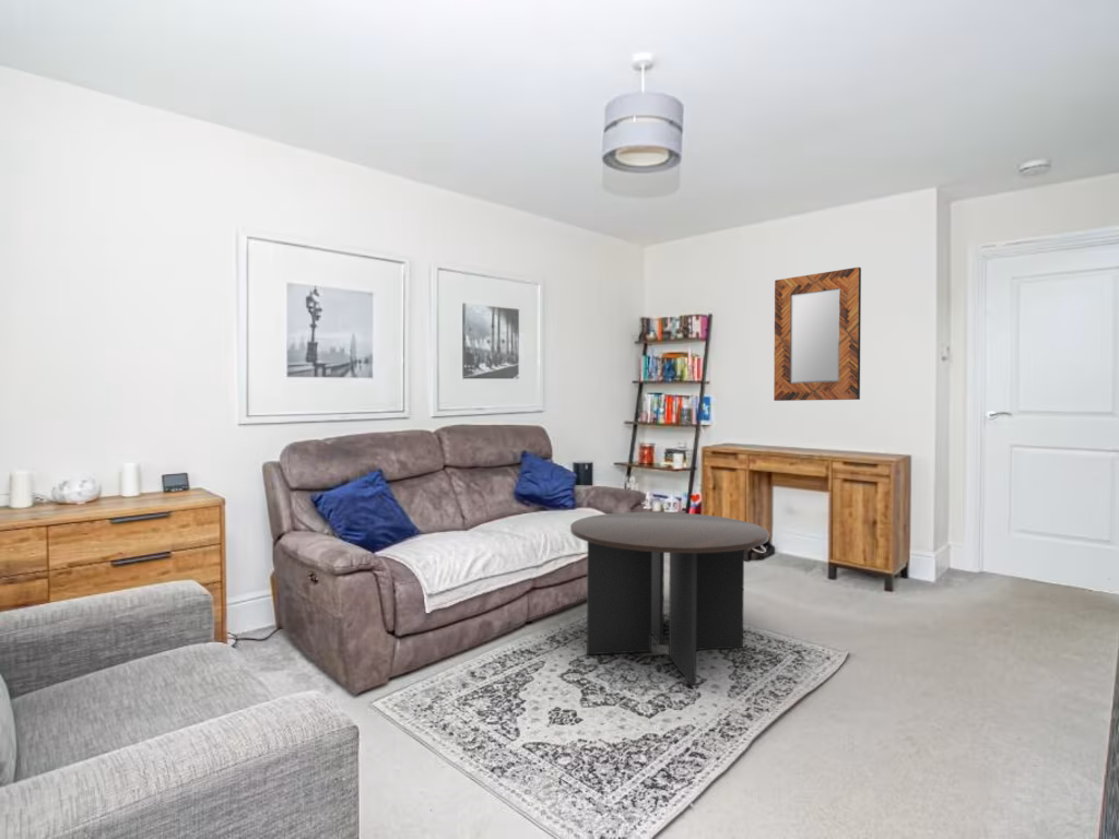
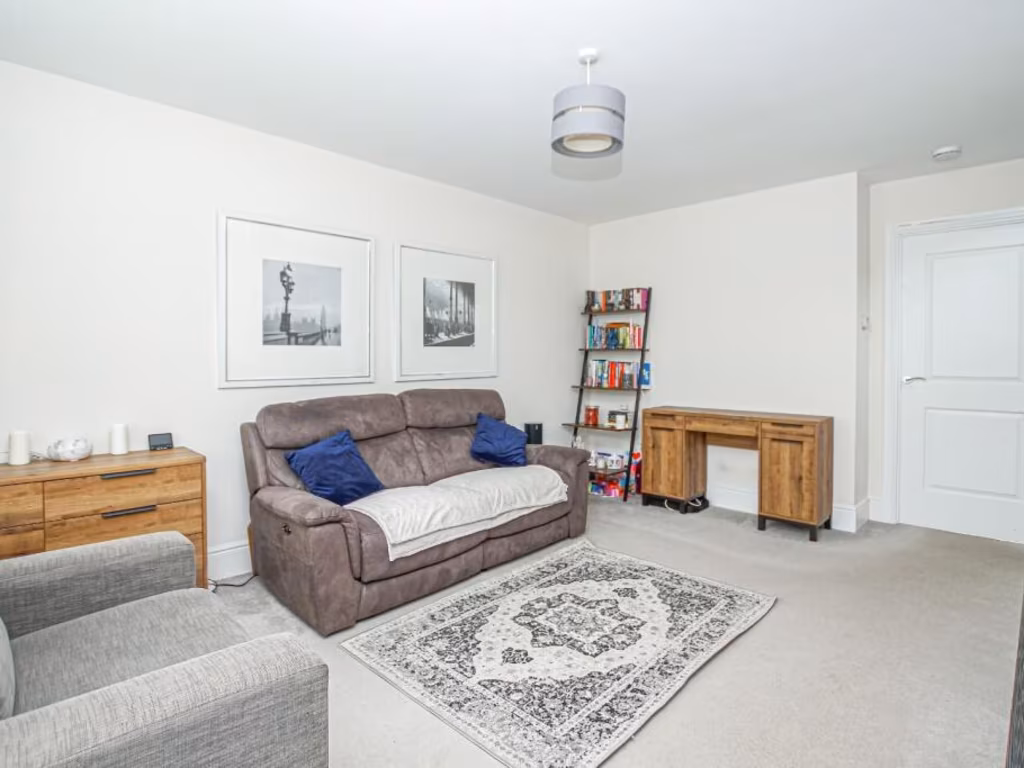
- home mirror [773,267,862,402]
- coffee table [569,511,769,686]
